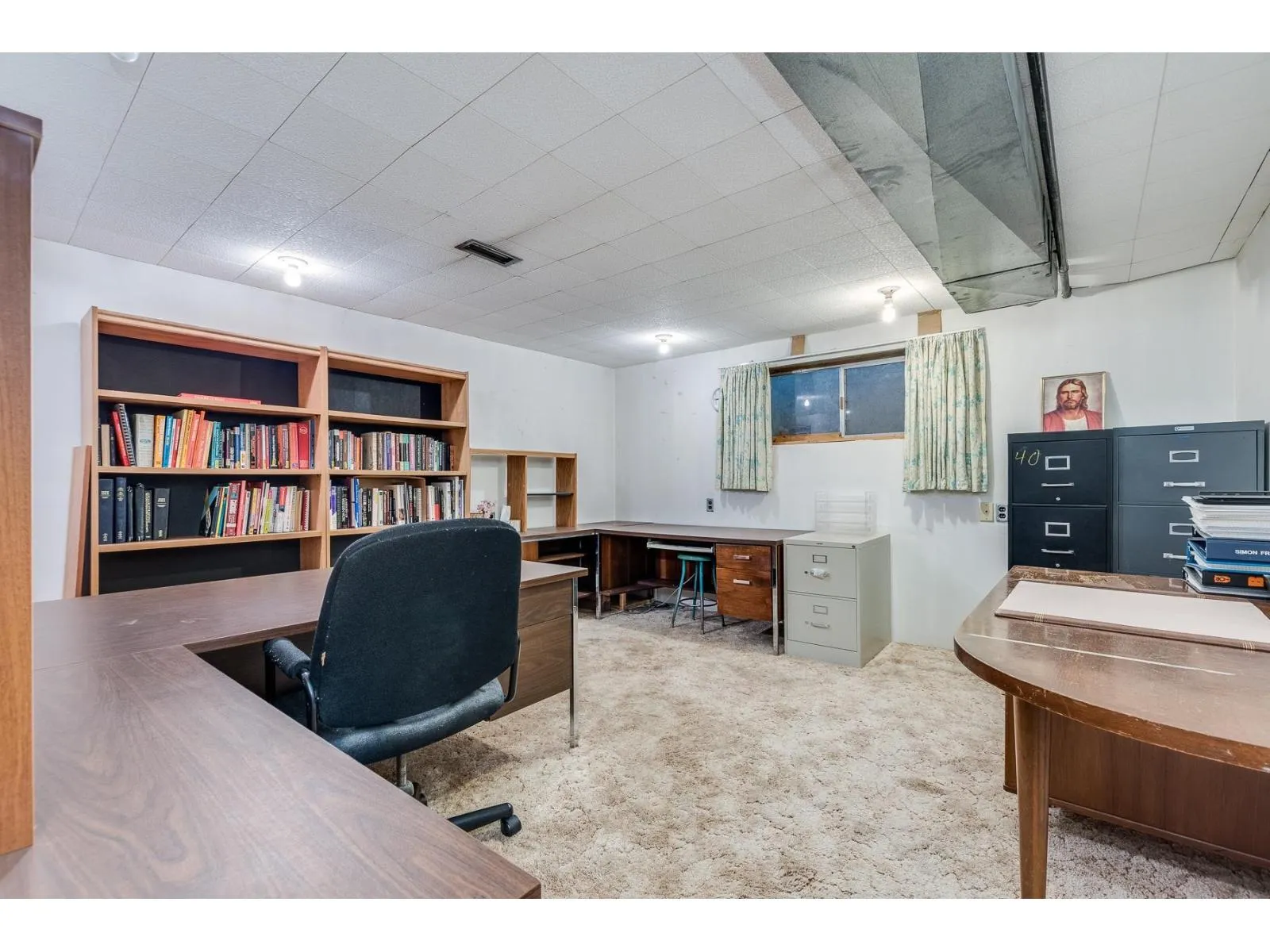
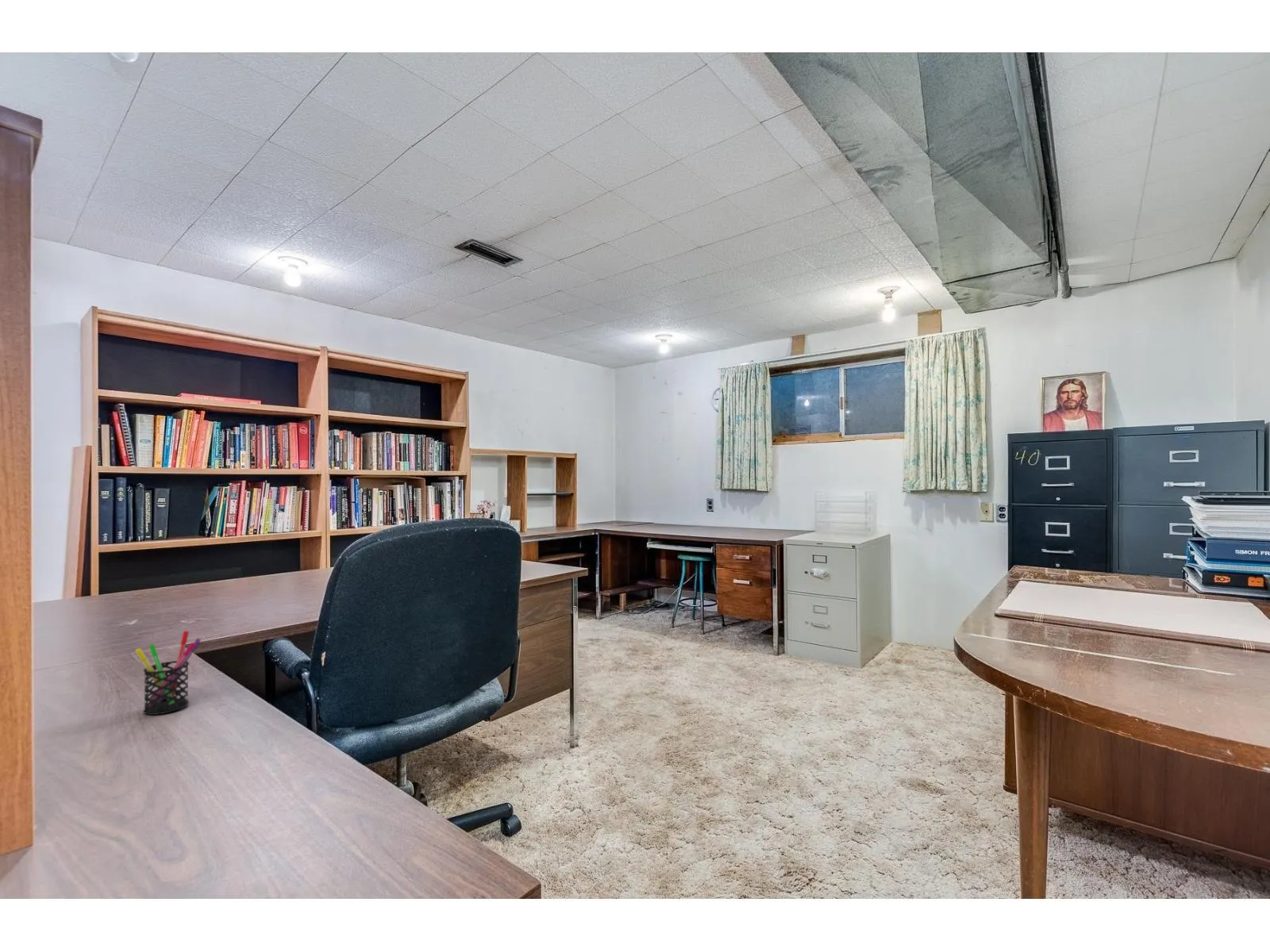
+ pen holder [134,630,202,716]
